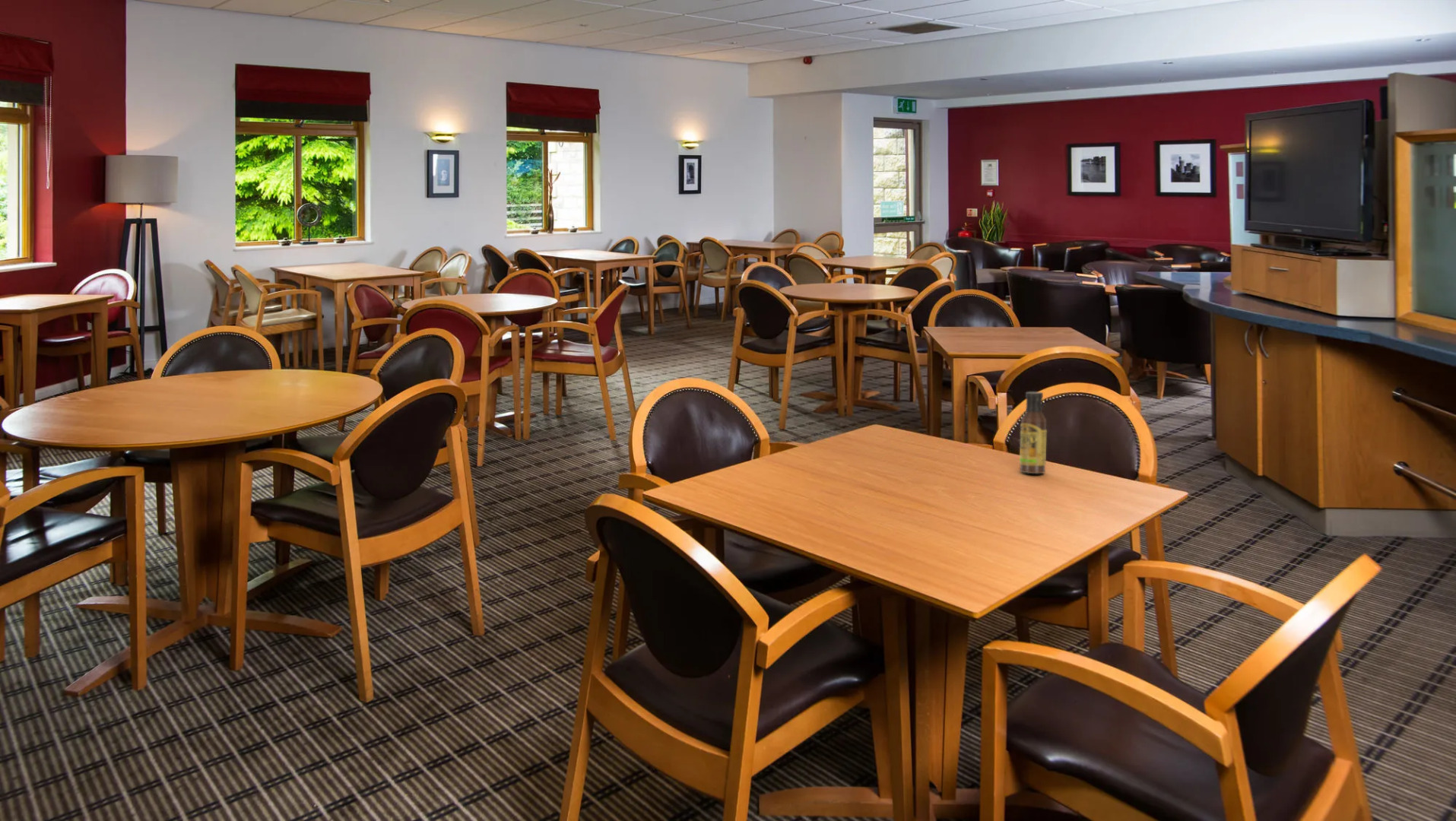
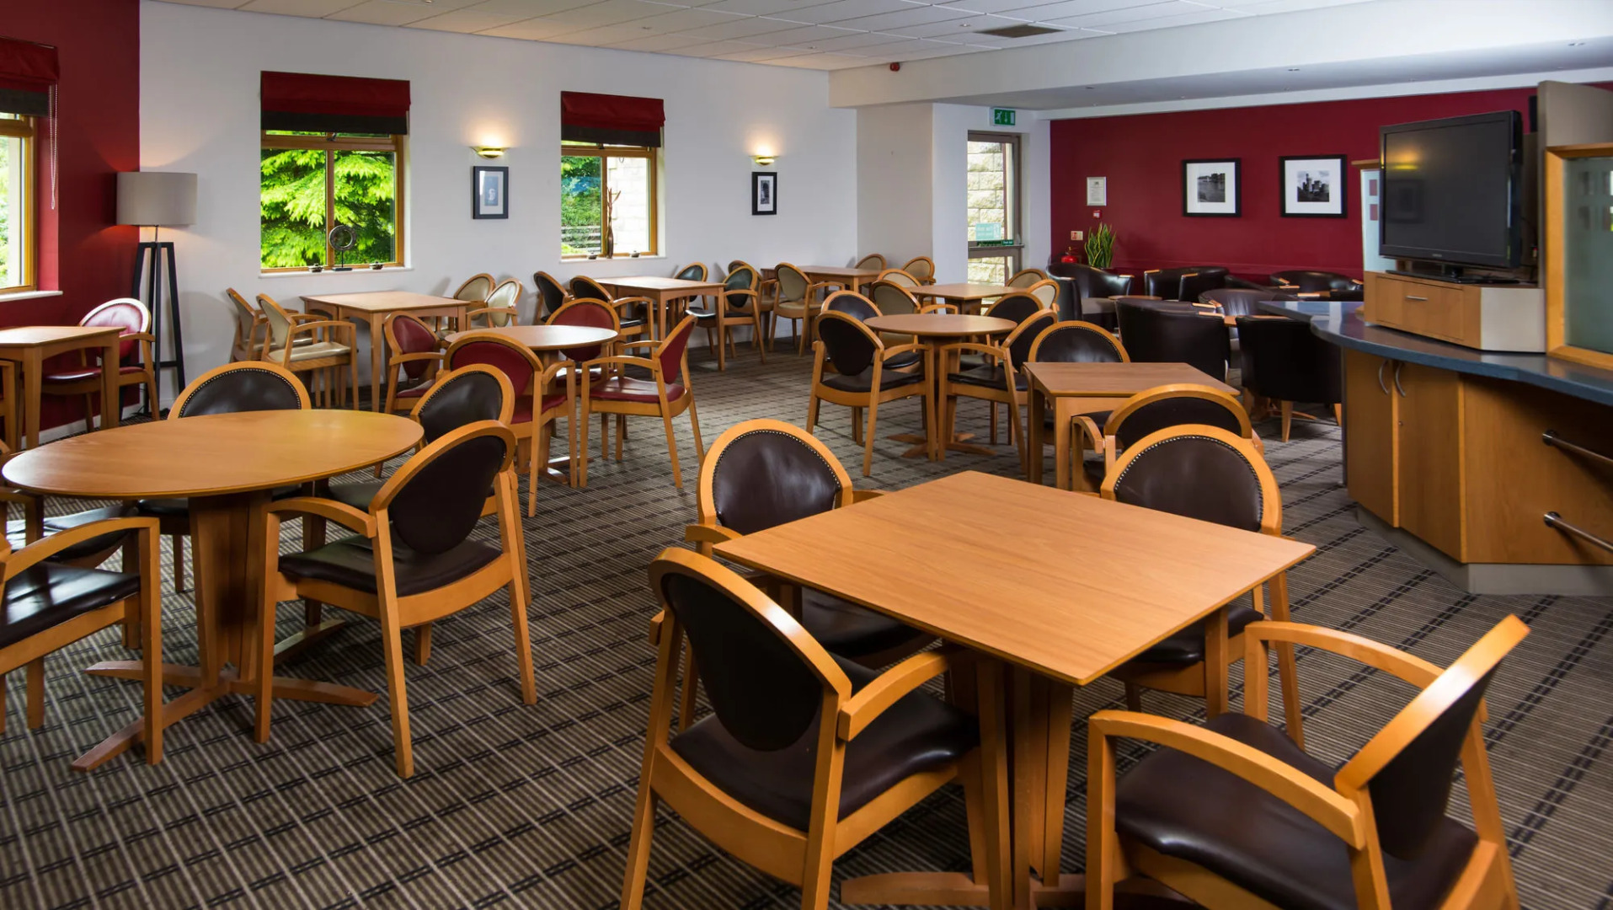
- sauce bottle [1019,391,1048,474]
